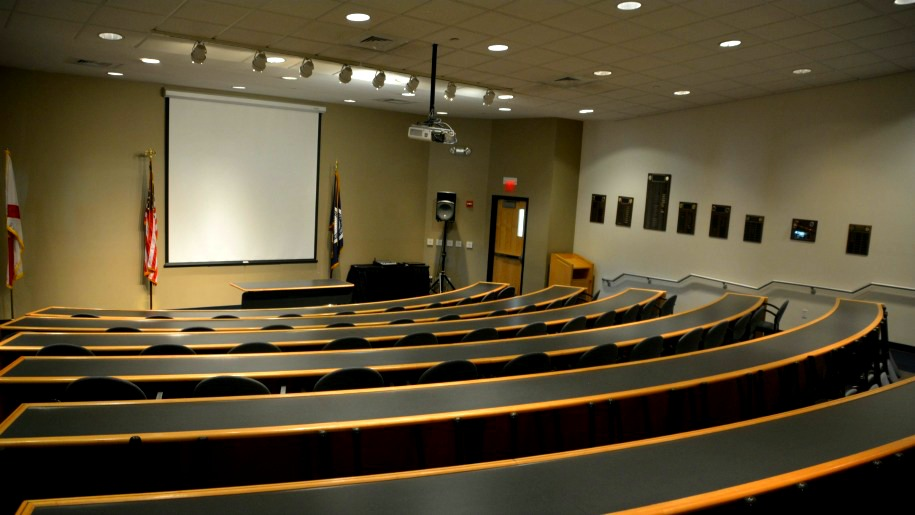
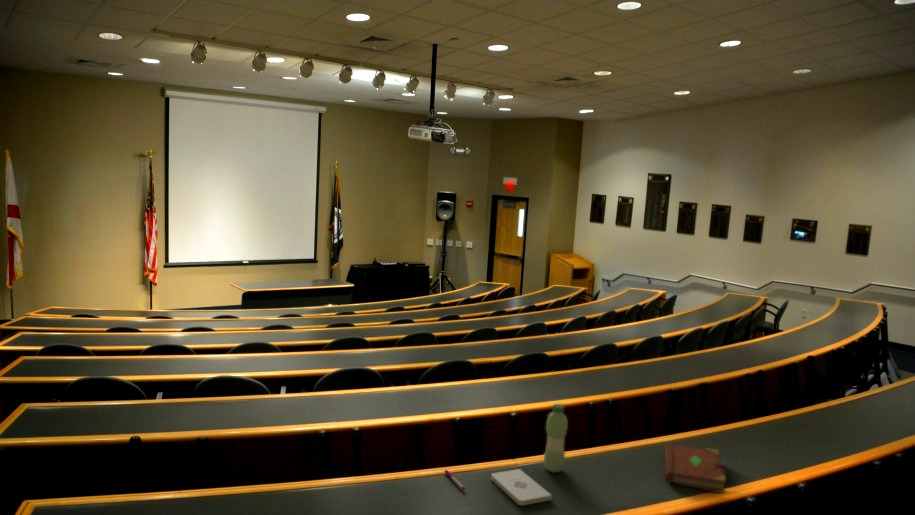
+ notepad [490,468,553,506]
+ water bottle [543,403,569,474]
+ book [664,443,728,495]
+ pen [444,469,466,491]
